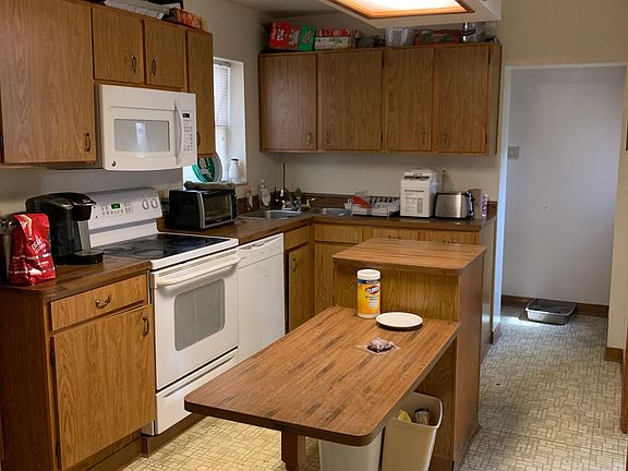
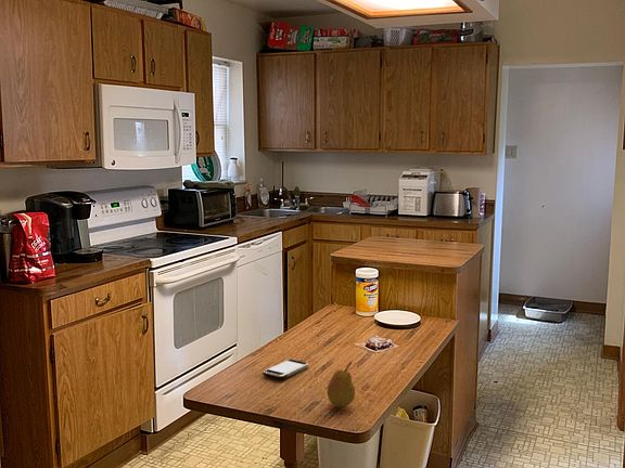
+ fruit [327,361,356,408]
+ smartphone [262,359,309,381]
